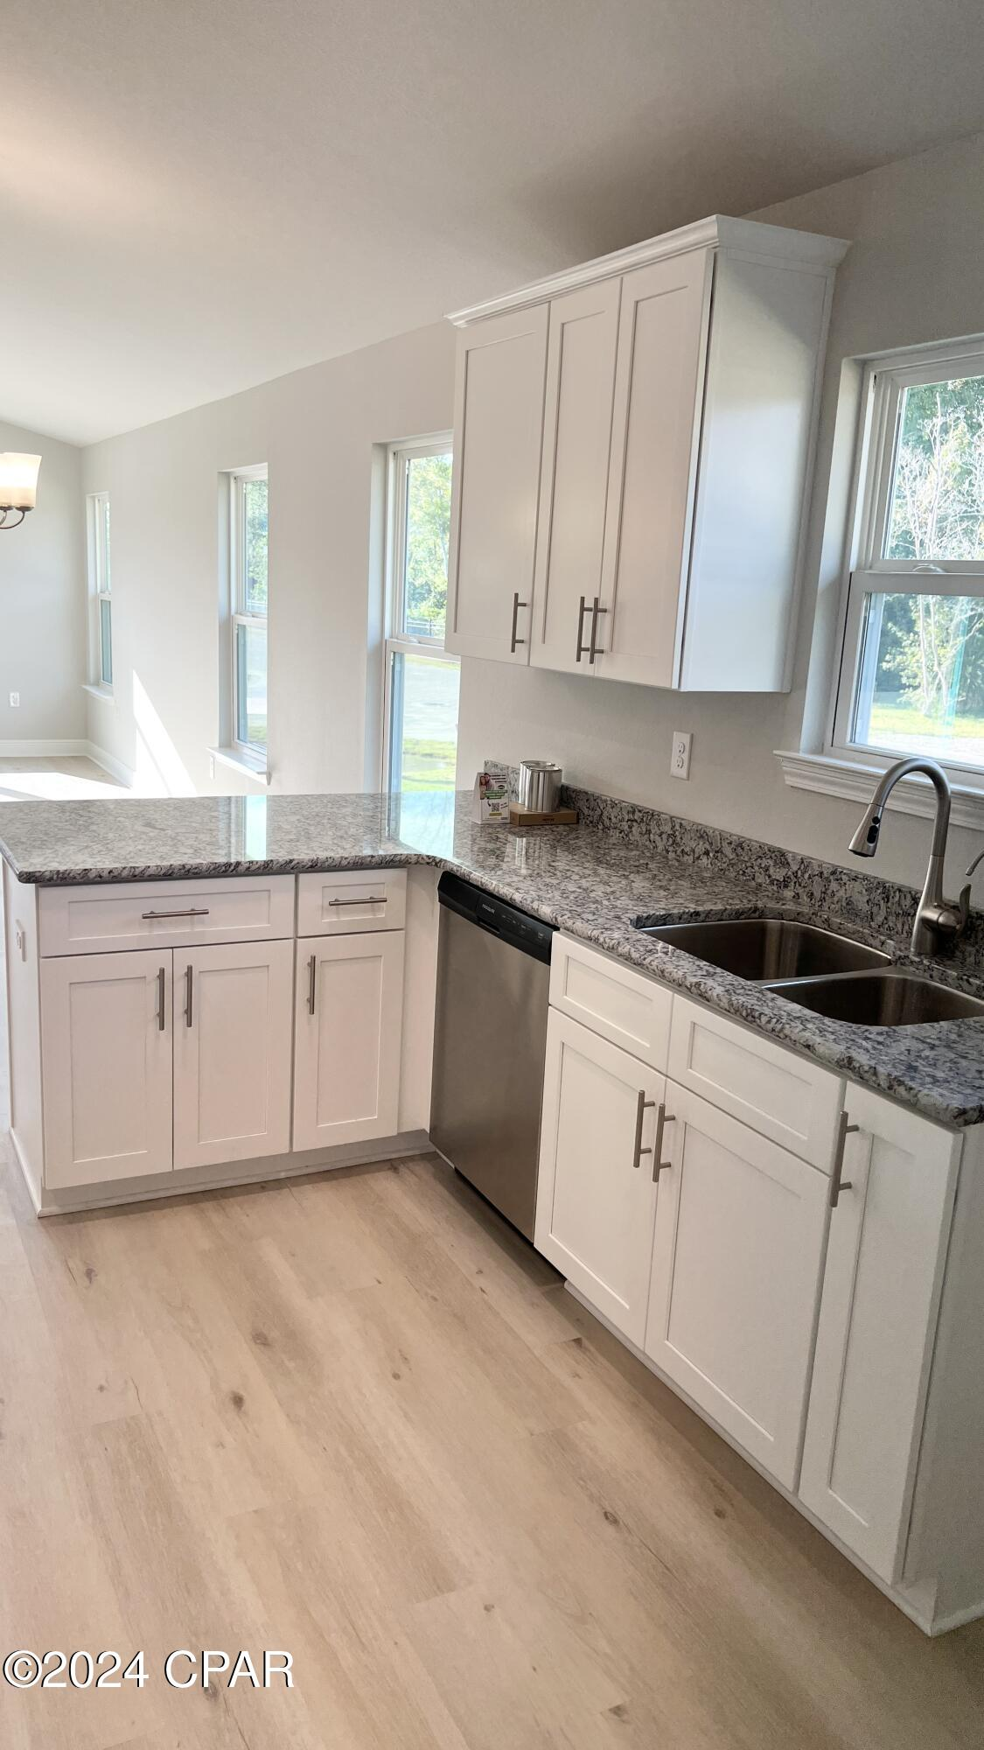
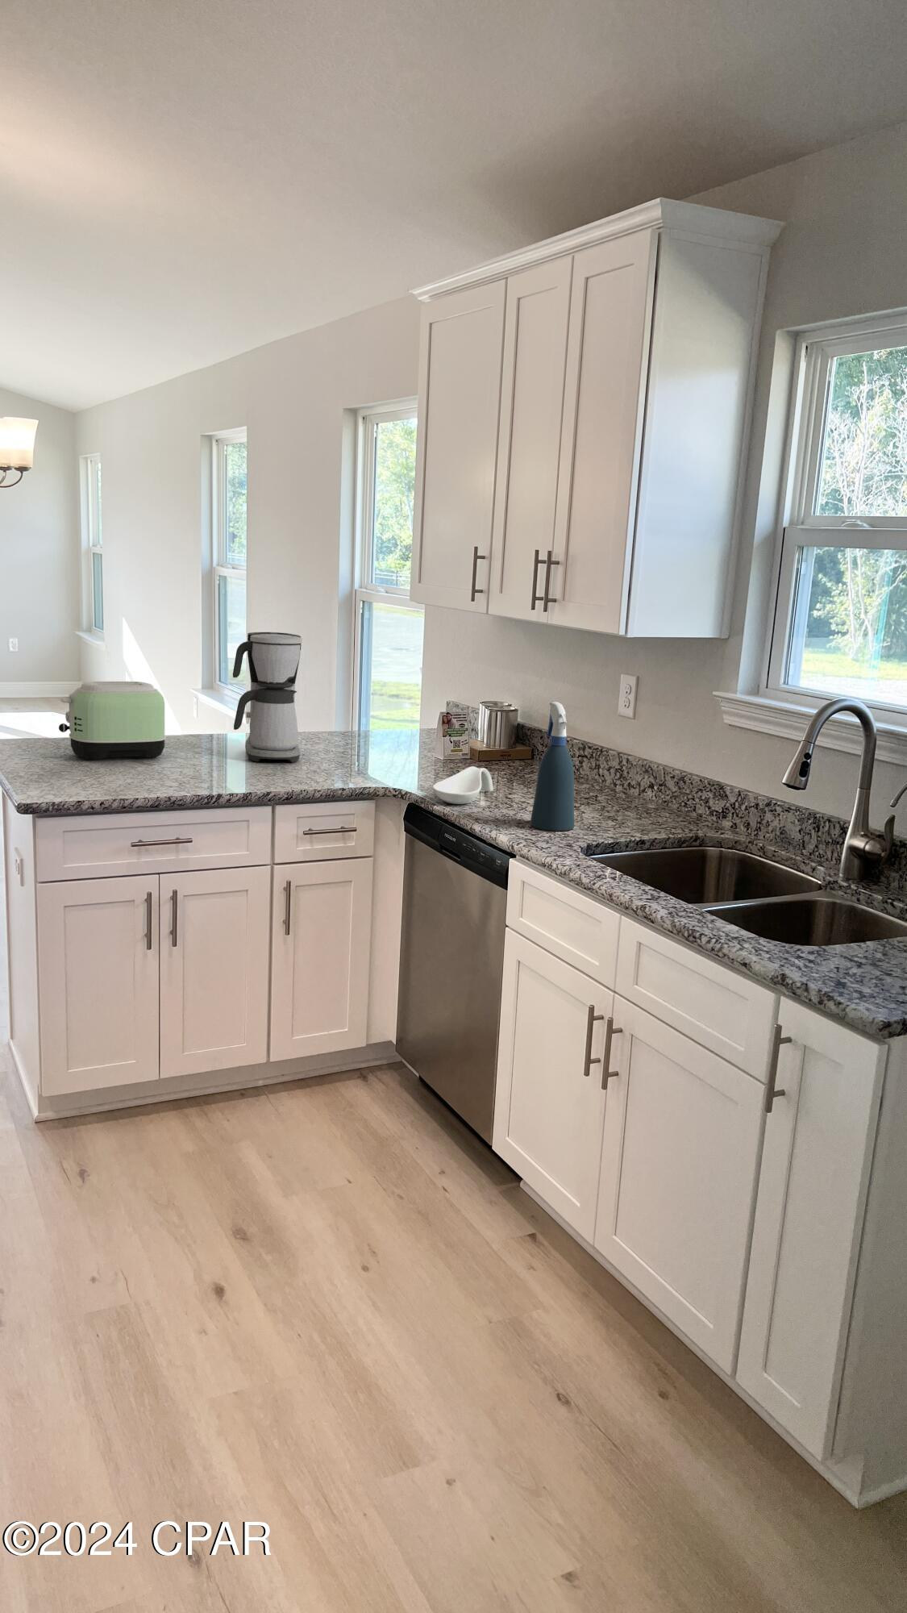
+ coffee maker [233,631,303,763]
+ toaster [58,680,167,761]
+ spray bottle [529,701,575,832]
+ spoon rest [432,766,494,805]
